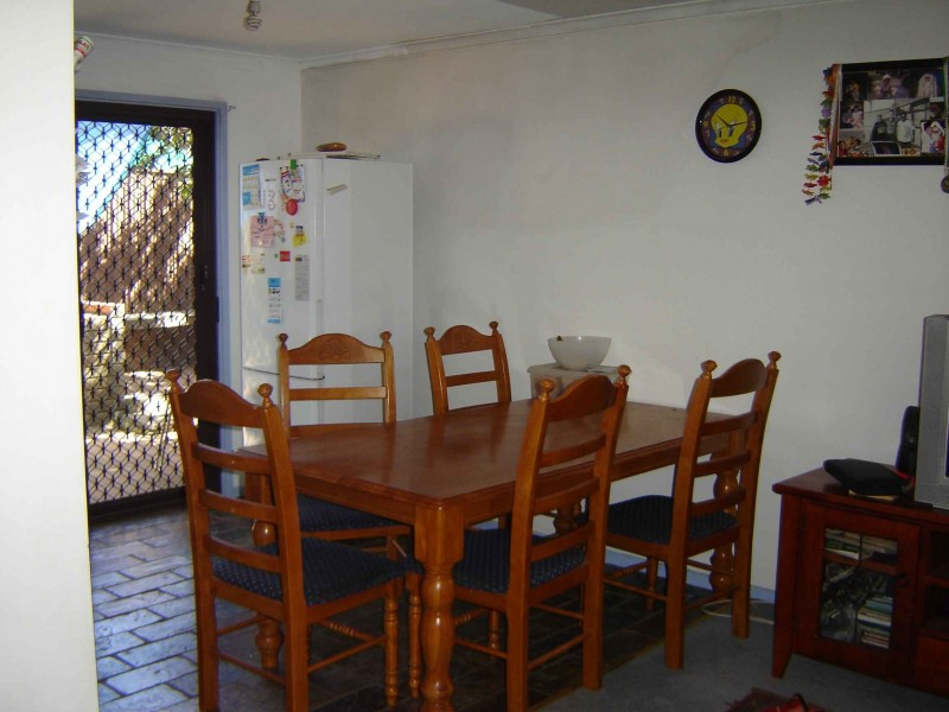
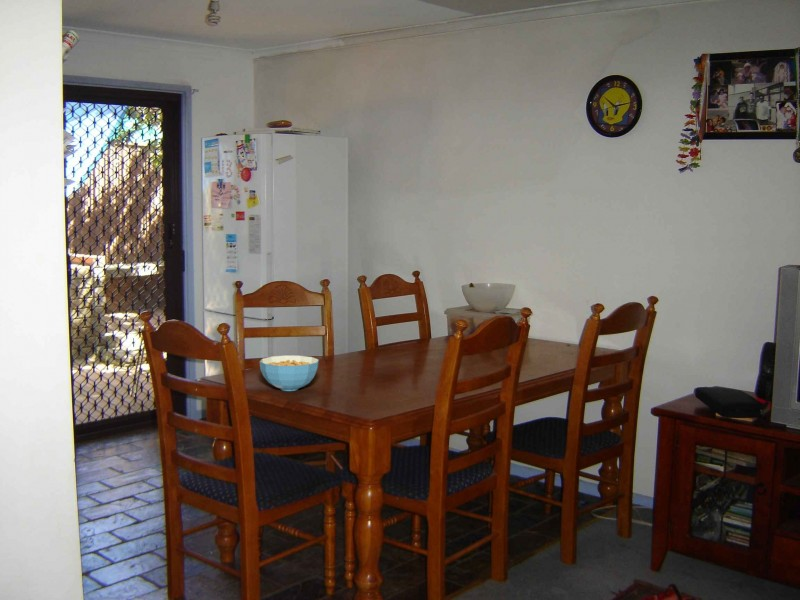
+ cereal bowl [259,355,320,392]
